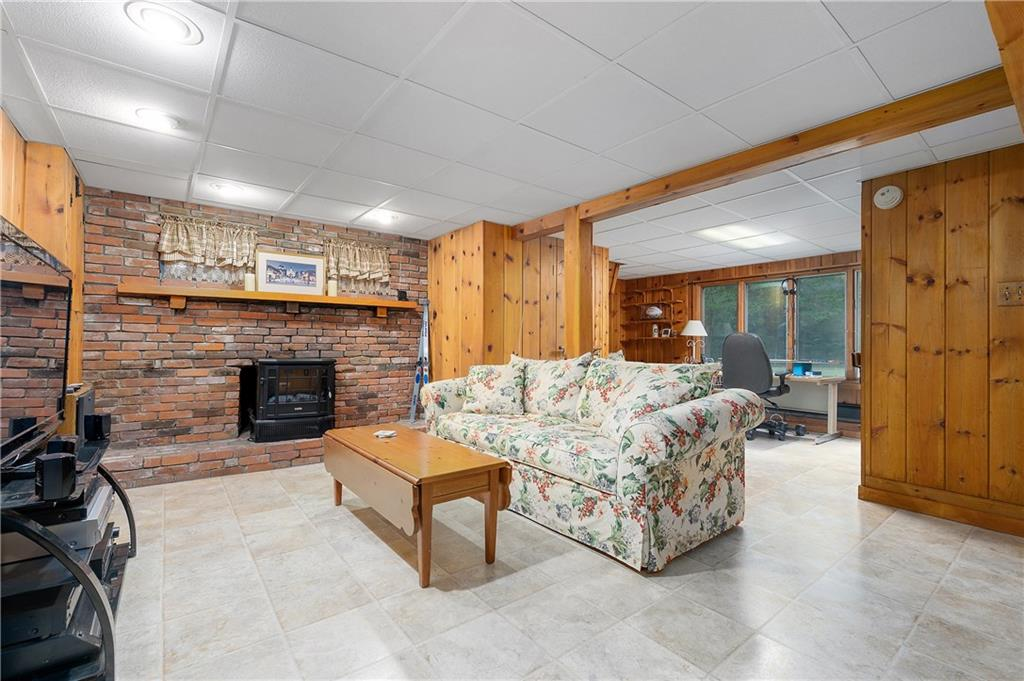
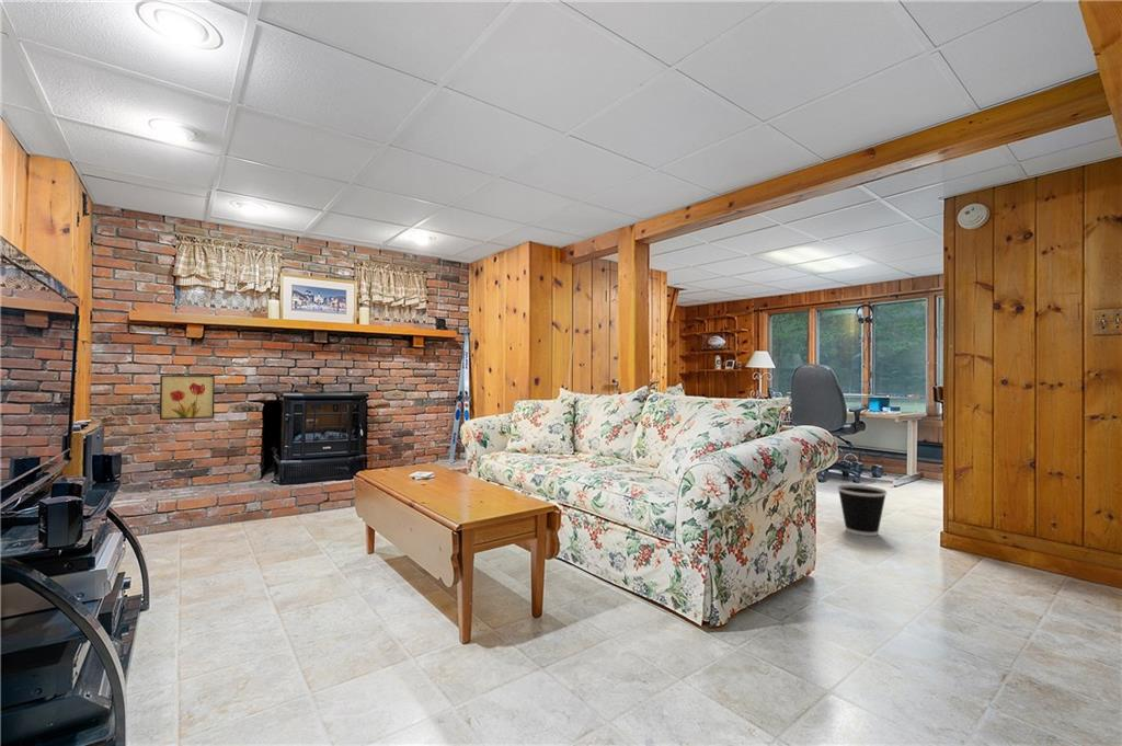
+ wall art [159,374,216,421]
+ wastebasket [836,484,889,537]
